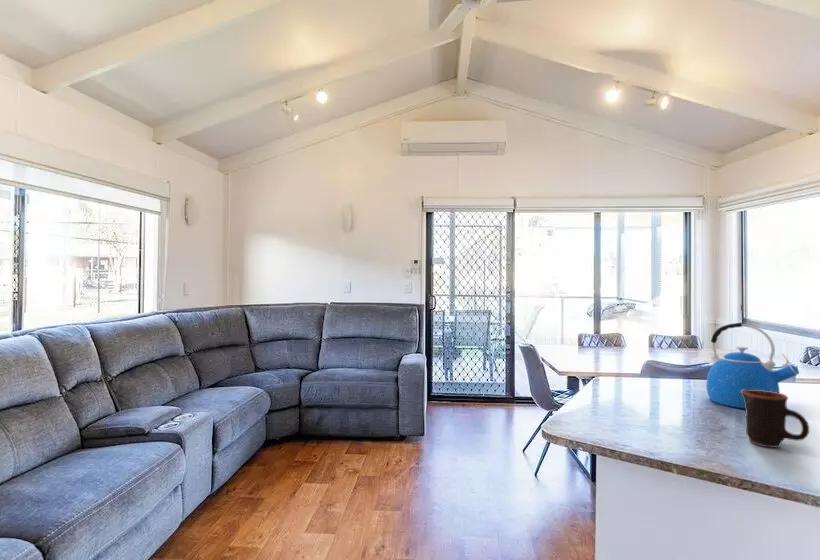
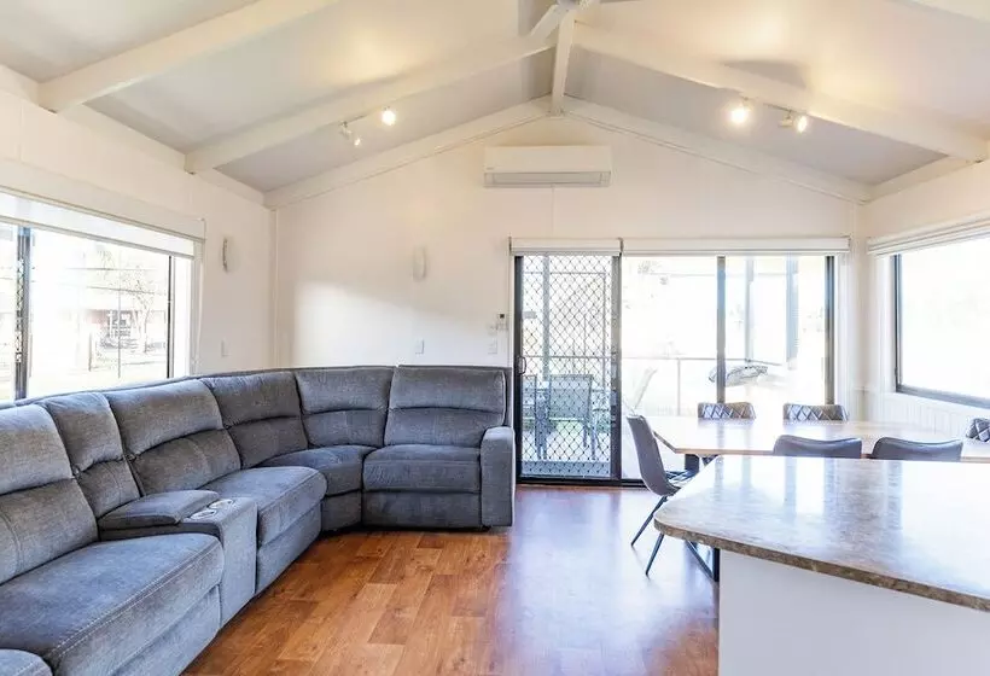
- mug [741,389,810,448]
- kettle [705,322,800,409]
